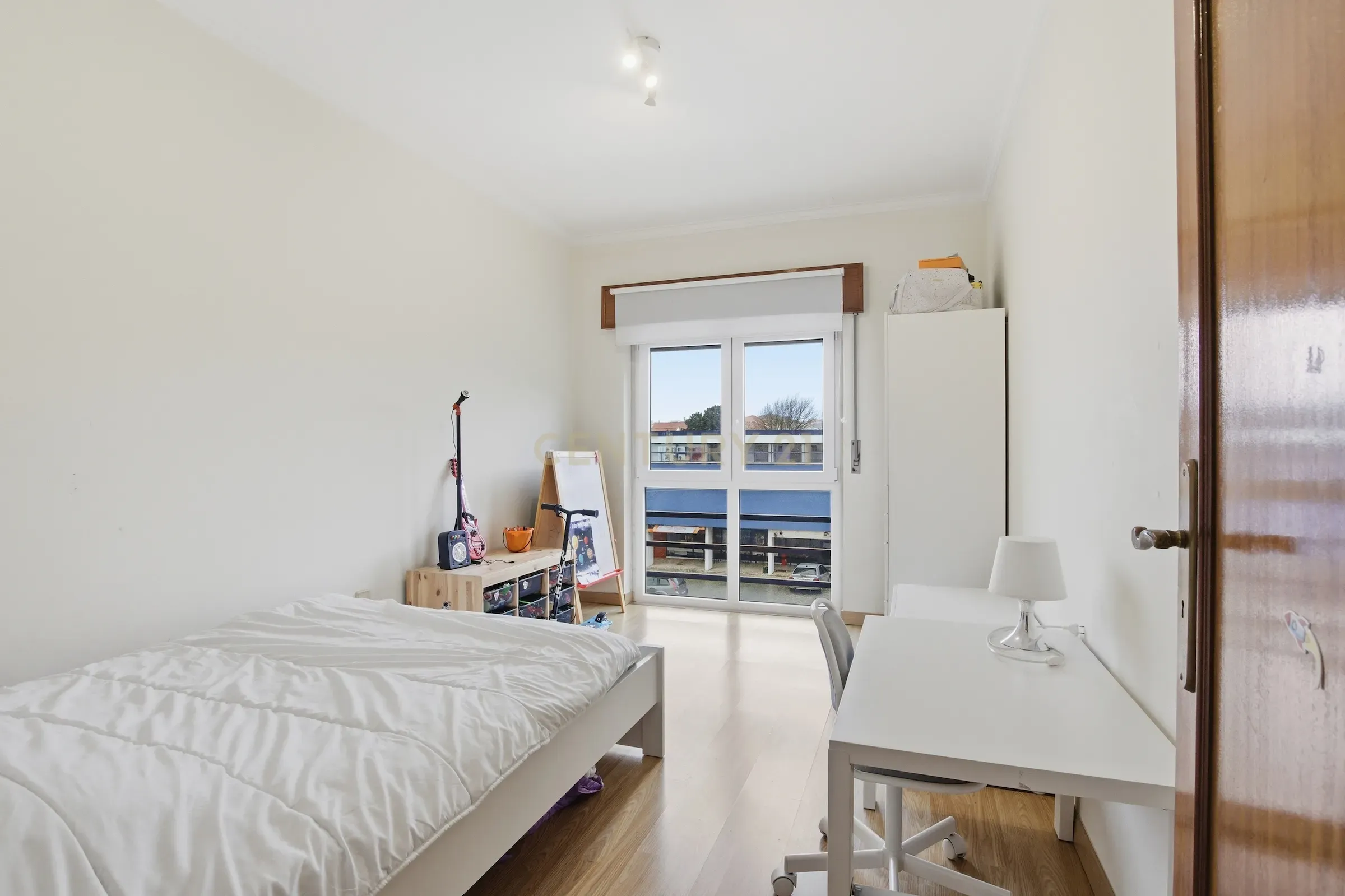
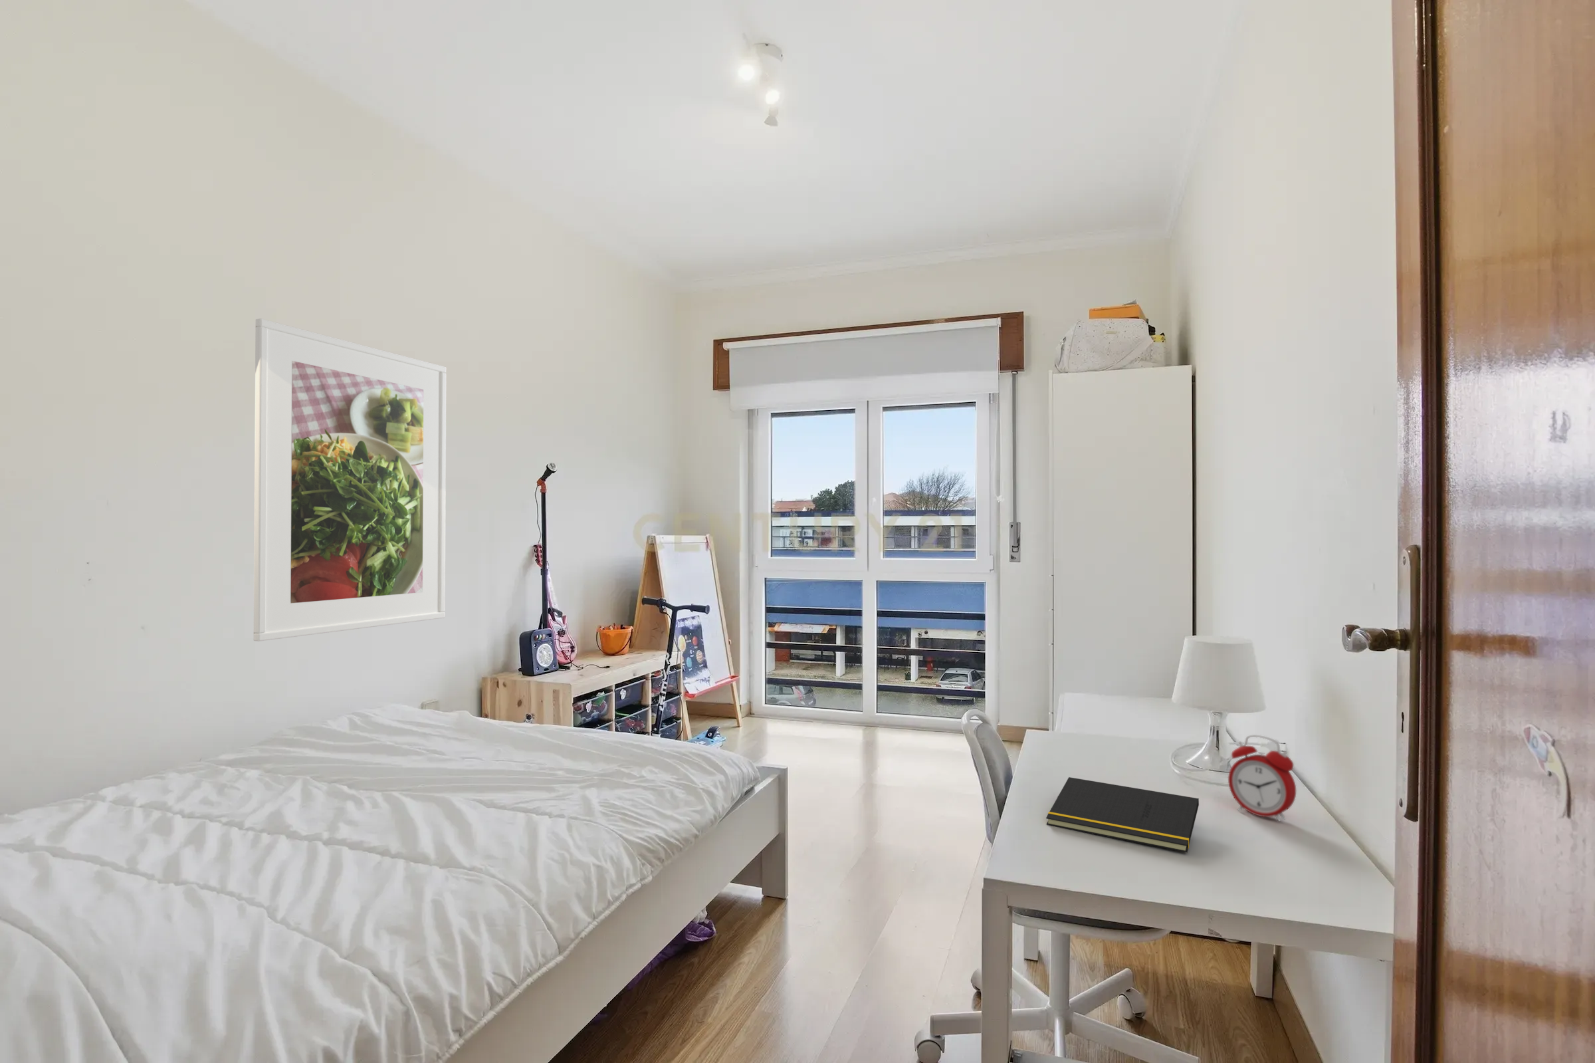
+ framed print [254,318,447,642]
+ alarm clock [1227,734,1296,822]
+ notepad [1046,776,1200,853]
